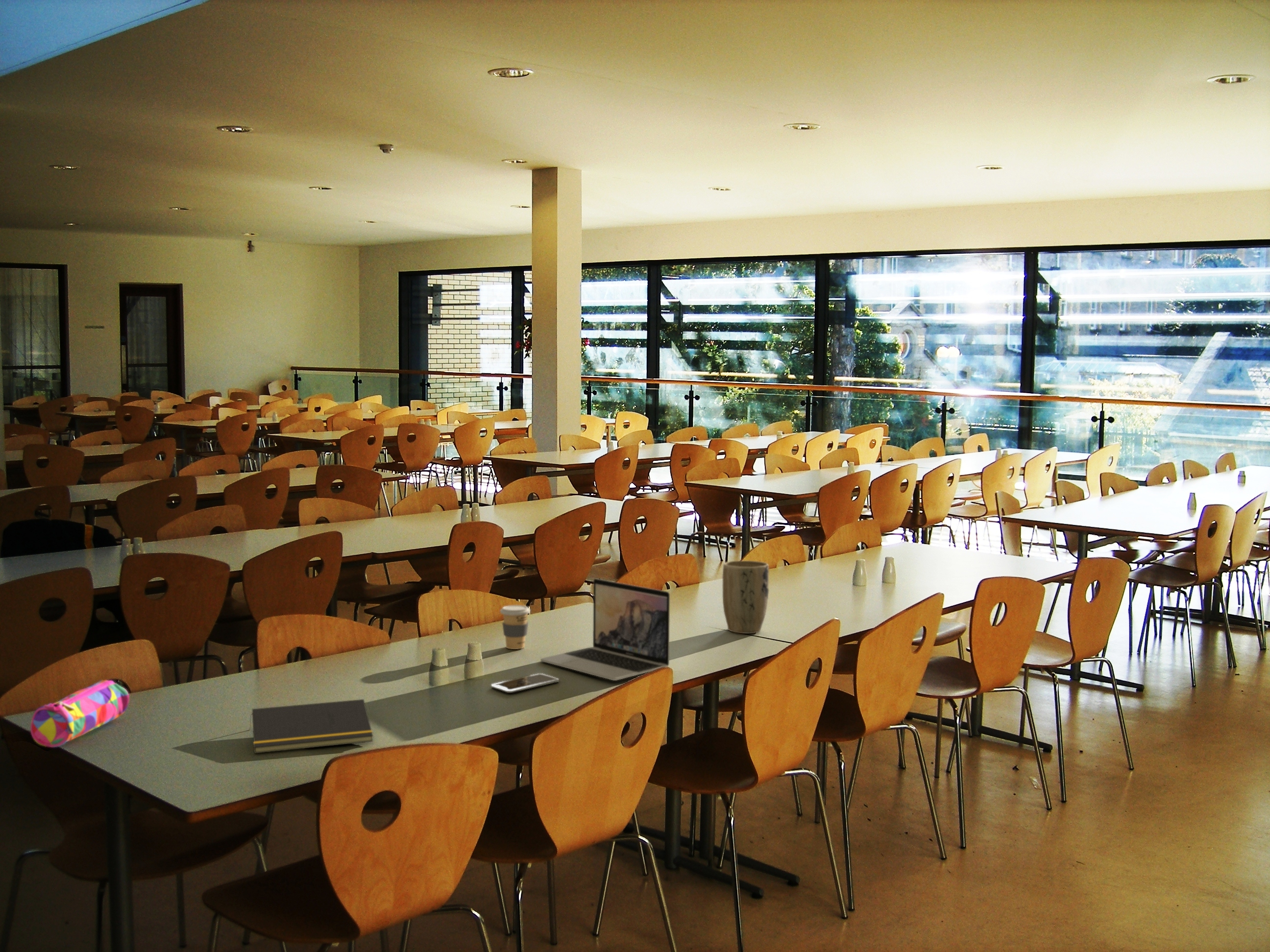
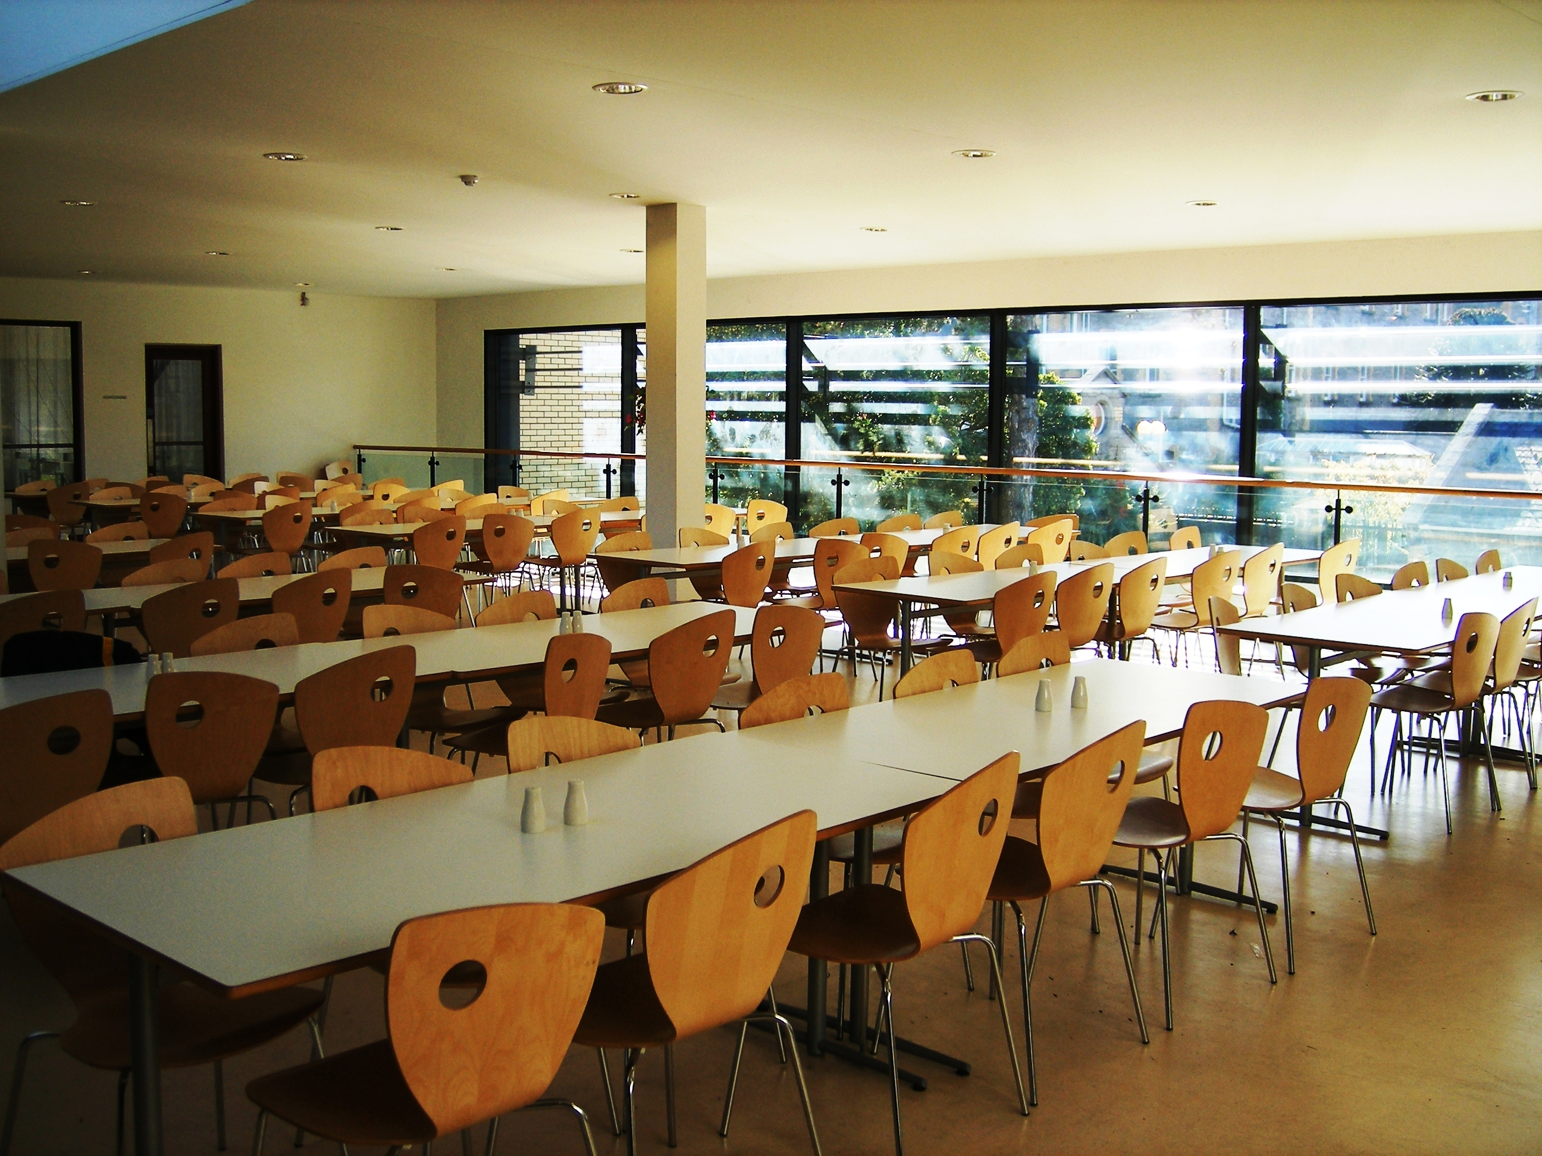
- pencil case [30,680,130,748]
- plant pot [722,560,770,634]
- laptop [540,578,670,681]
- coffee cup [500,605,531,650]
- smartphone [491,673,560,693]
- notepad [248,699,373,754]
